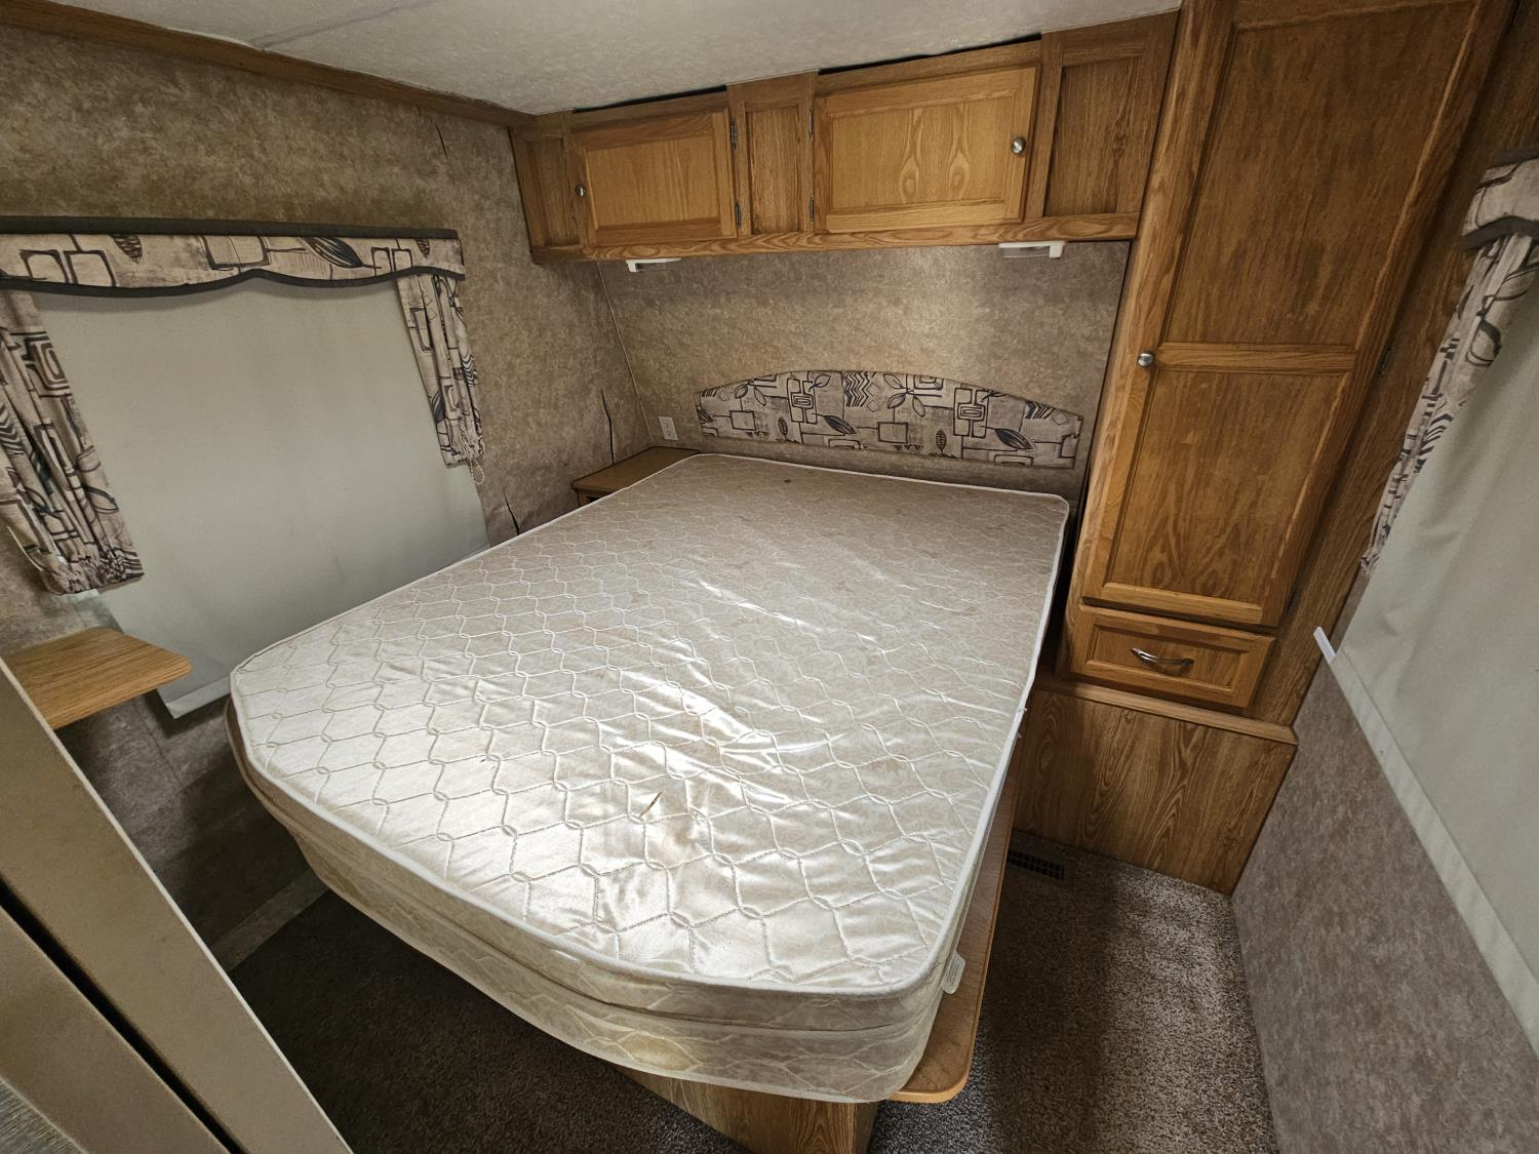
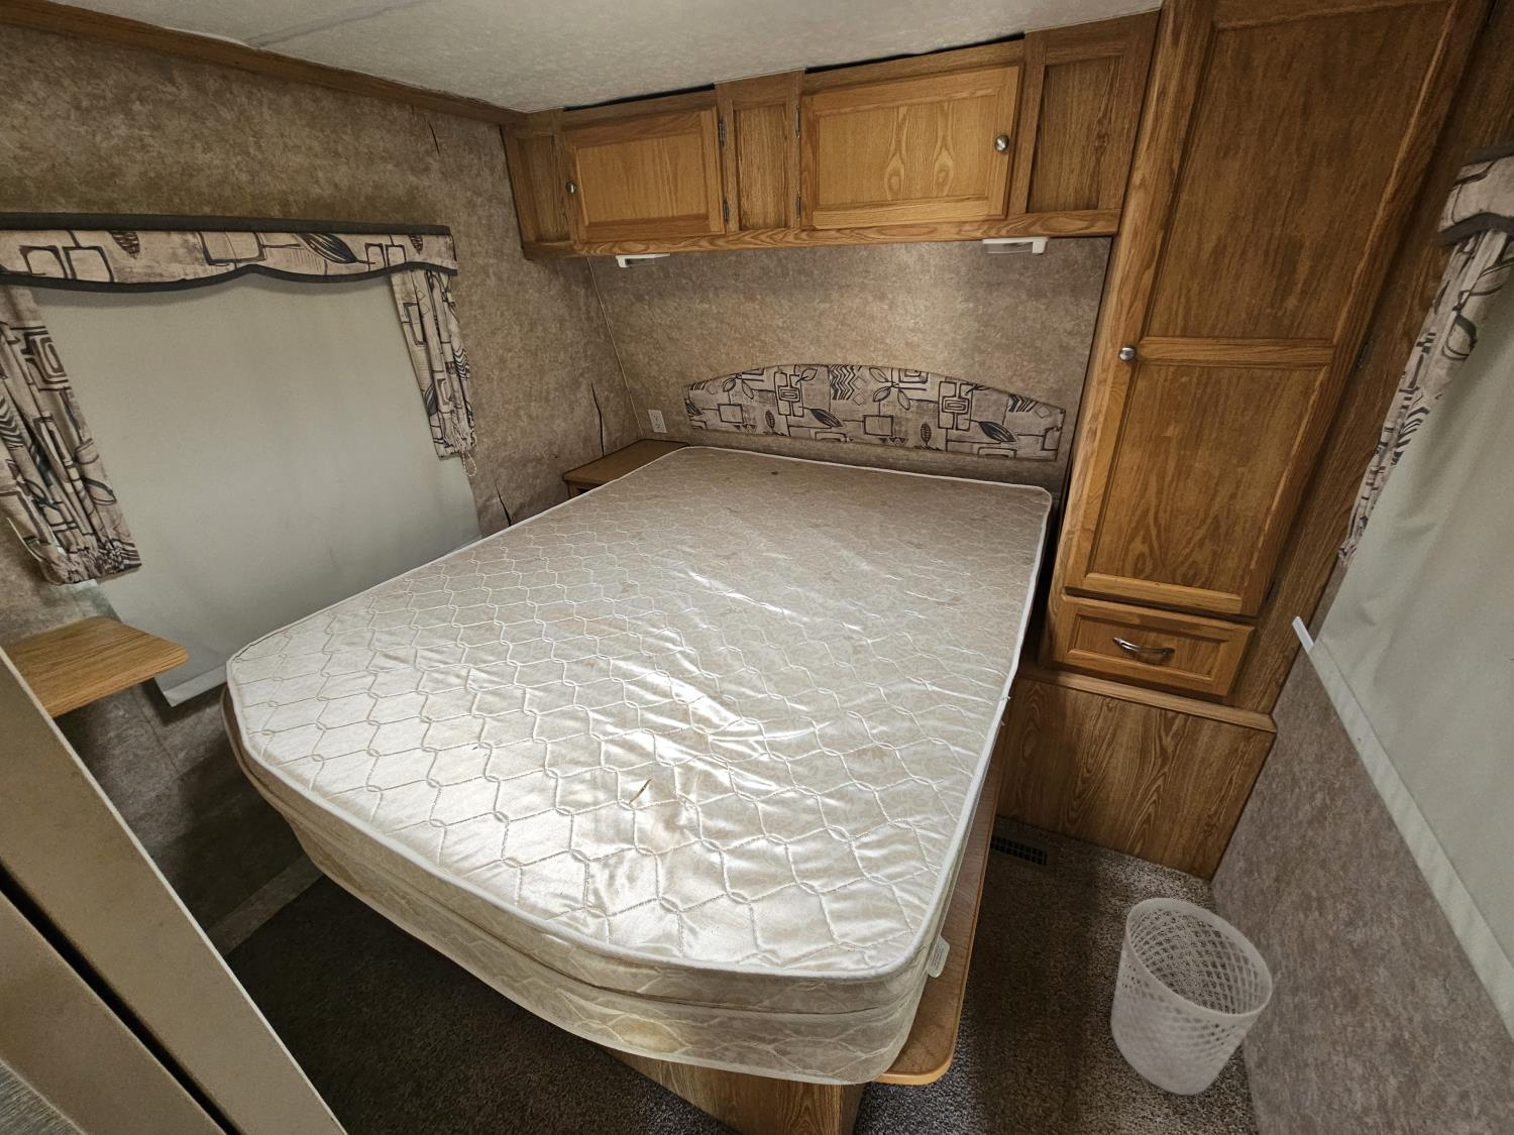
+ wastebasket [1109,897,1273,1096]
